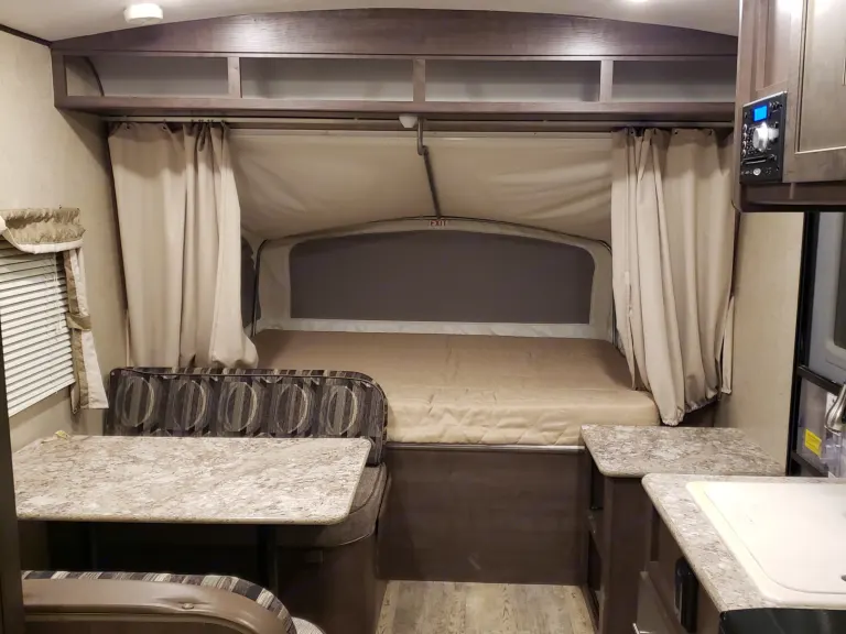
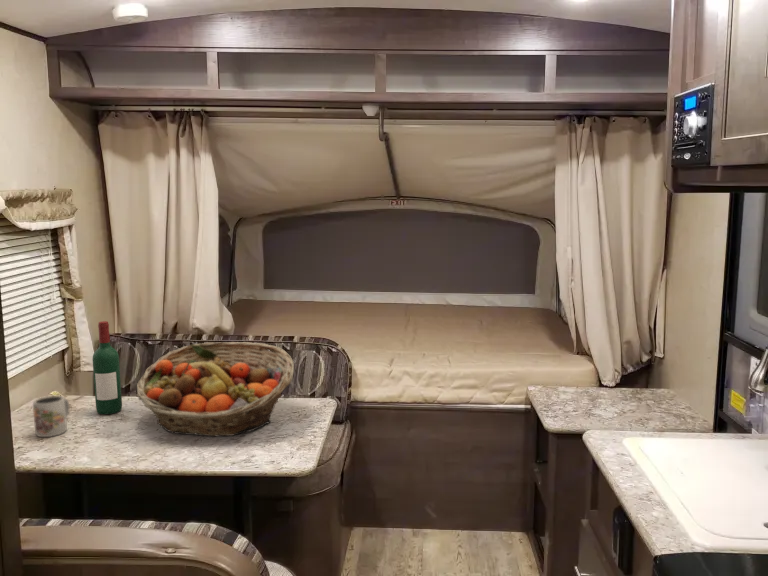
+ fruit basket [136,341,295,437]
+ mug [32,395,71,438]
+ wine bottle [92,320,123,415]
